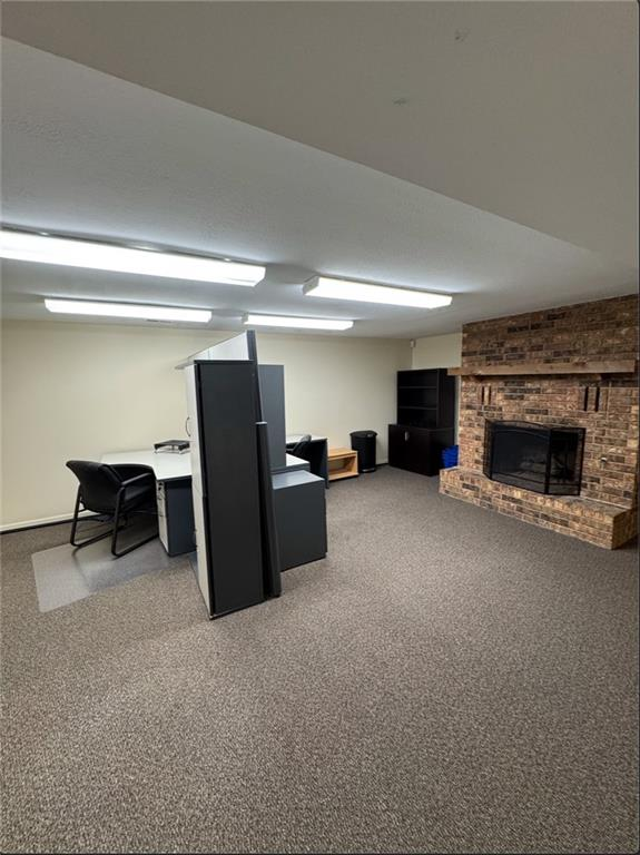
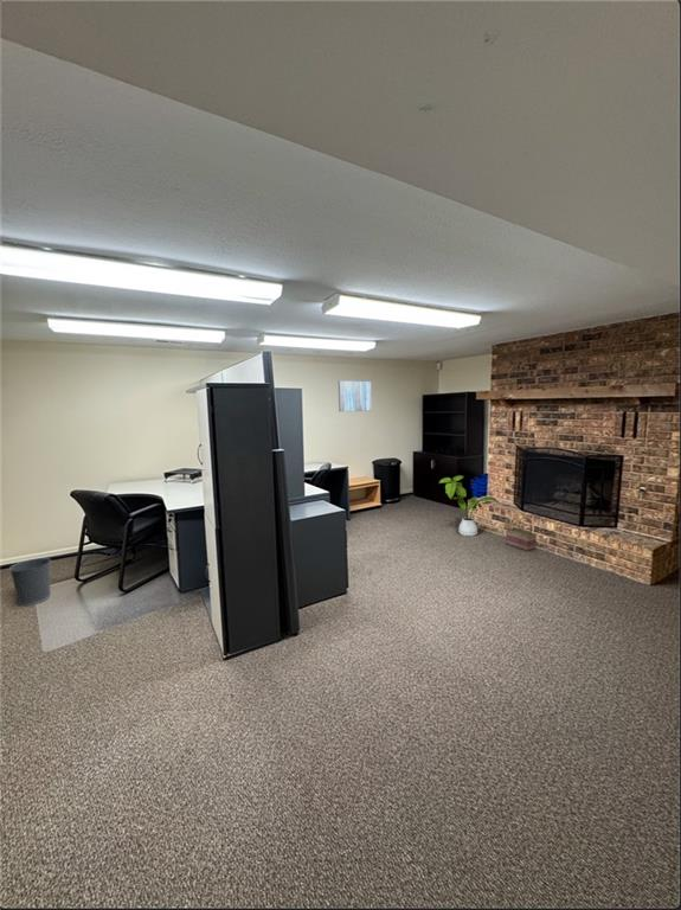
+ basket [505,515,538,552]
+ wall art [338,379,373,412]
+ wastebasket [8,557,52,607]
+ house plant [438,474,501,537]
